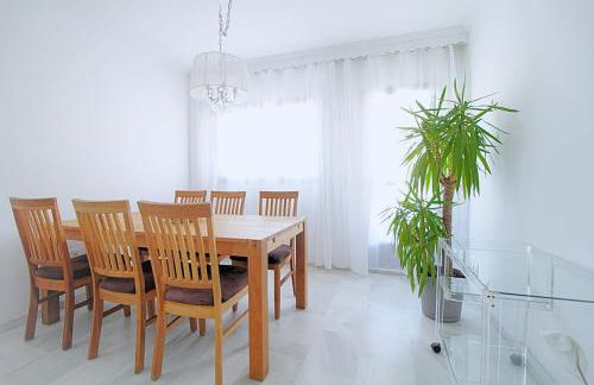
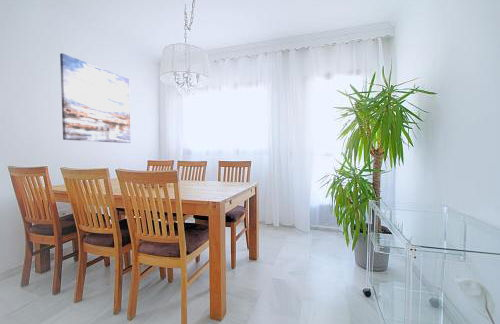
+ wall art [59,52,131,144]
